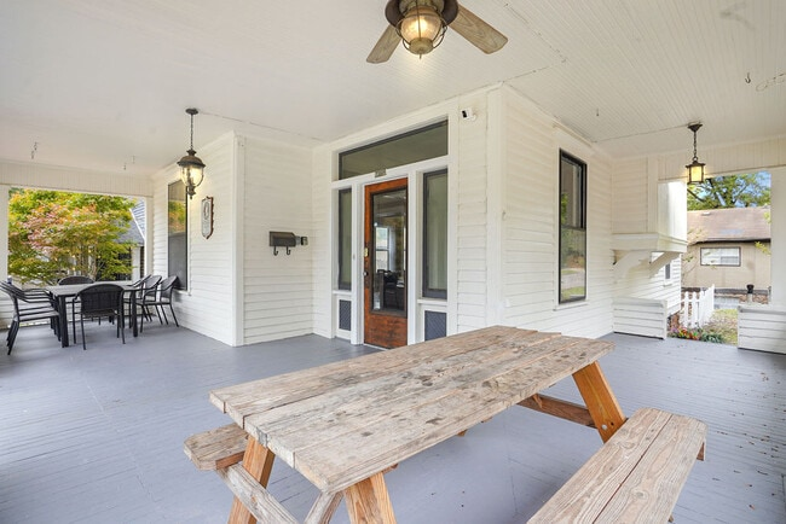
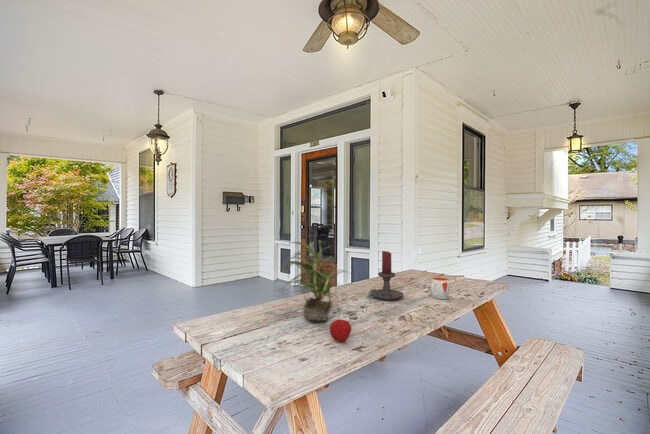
+ candle holder [367,250,404,301]
+ apple [329,318,352,343]
+ mug [430,277,450,300]
+ potted plant [278,239,349,322]
